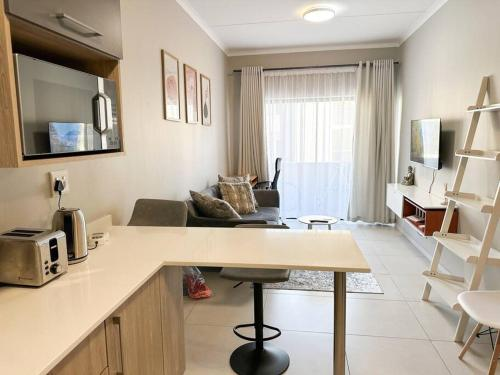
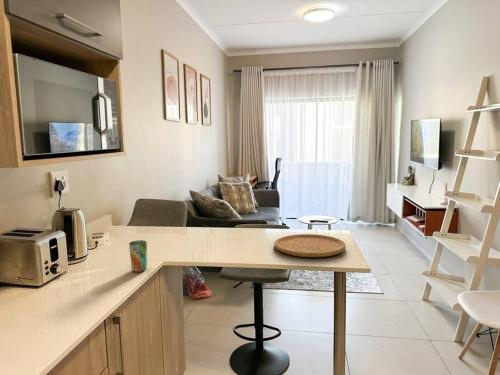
+ cup [128,239,148,273]
+ cutting board [274,233,347,258]
